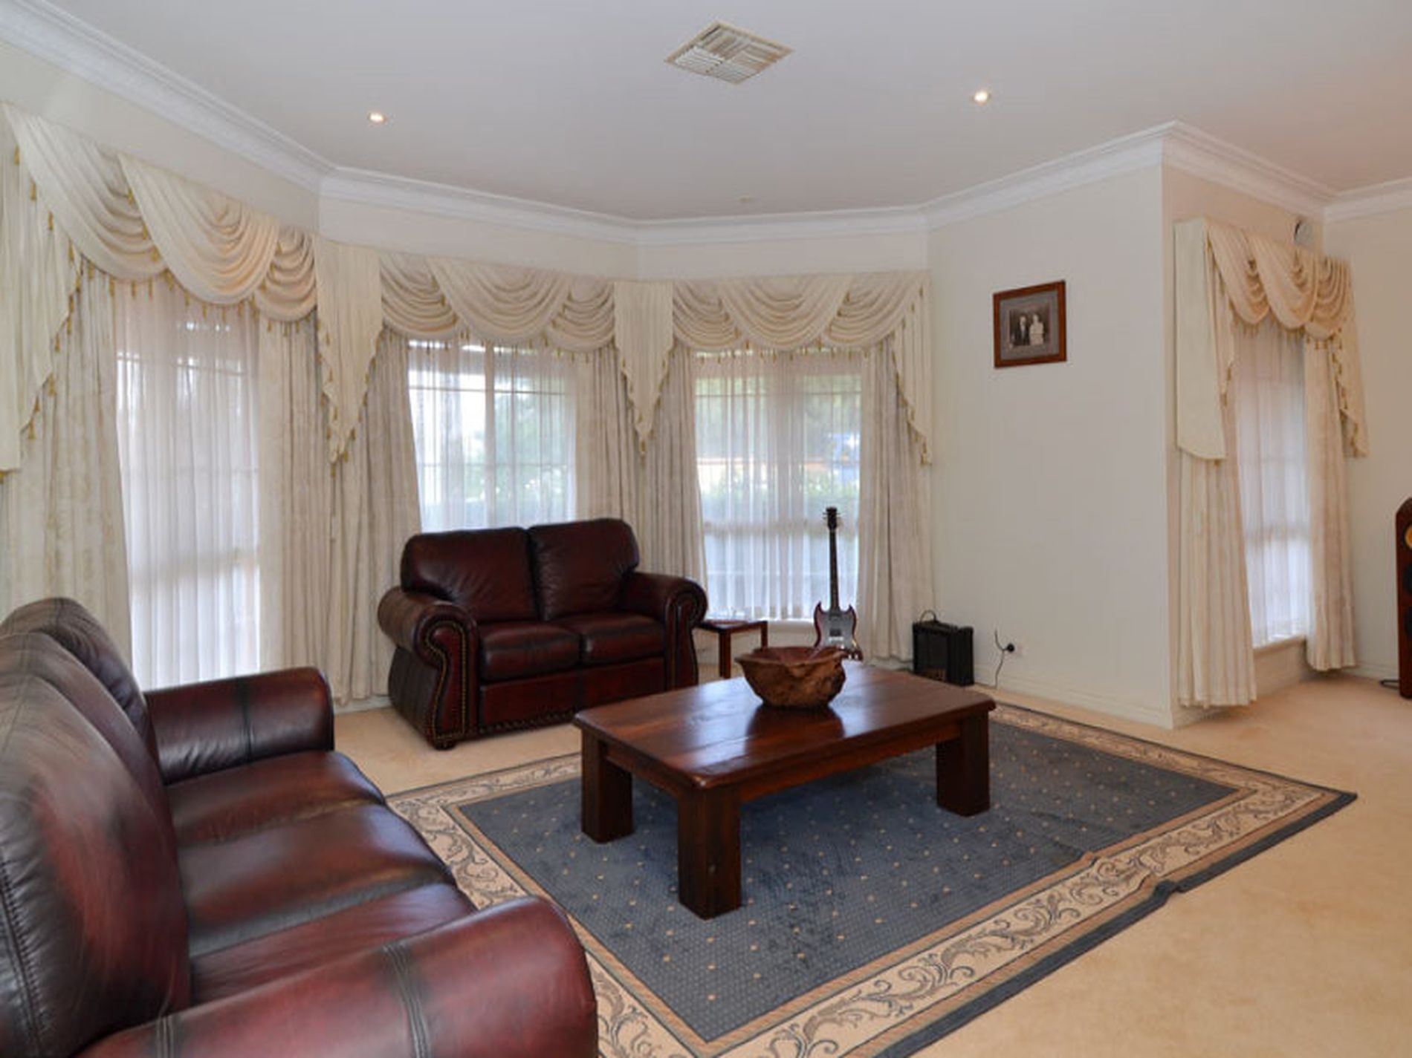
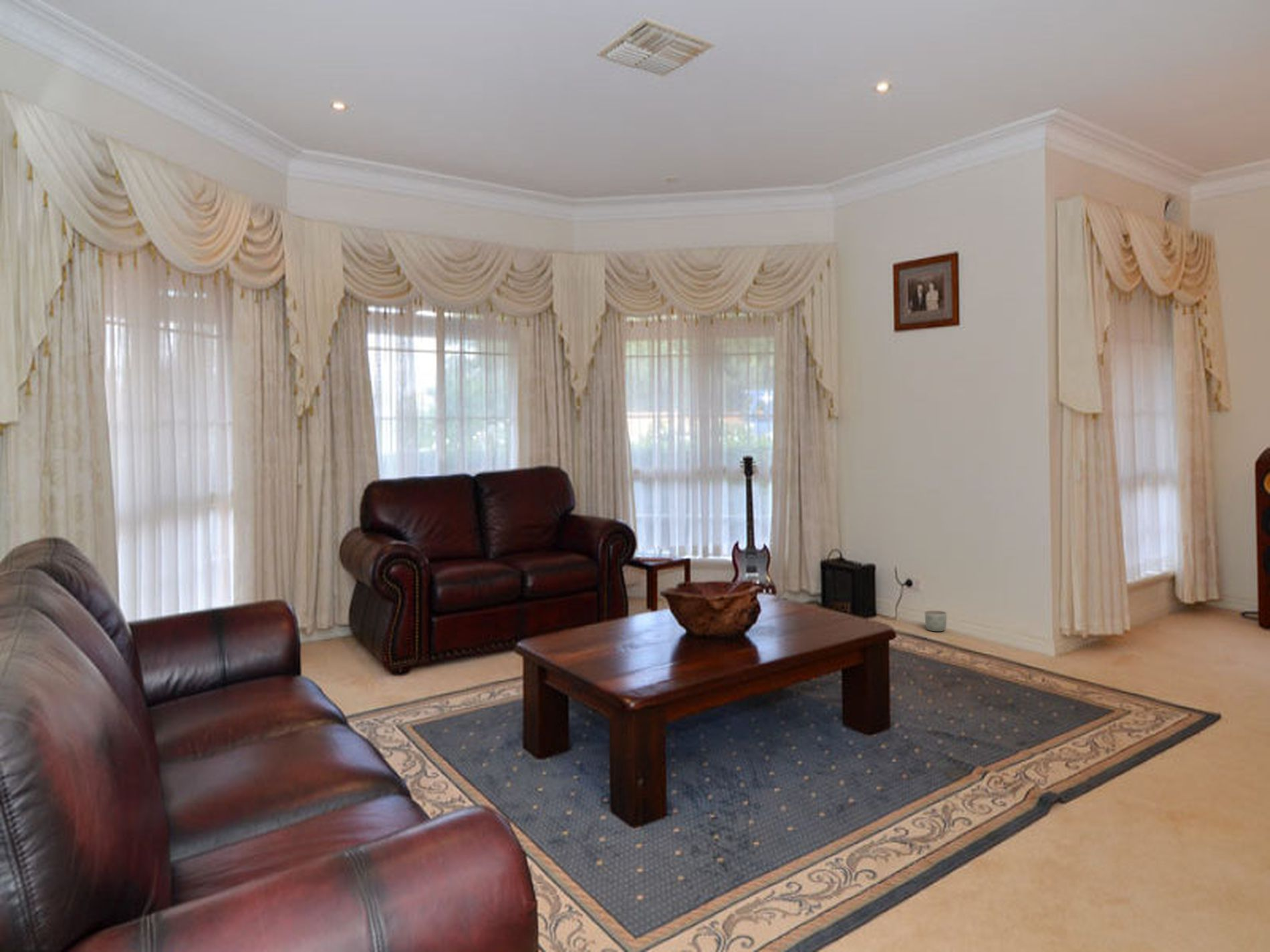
+ planter [924,610,947,632]
